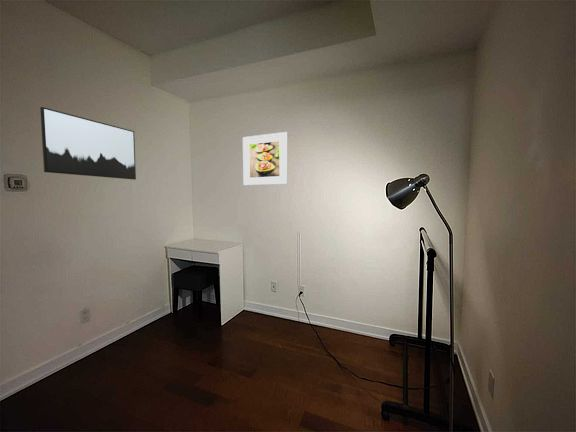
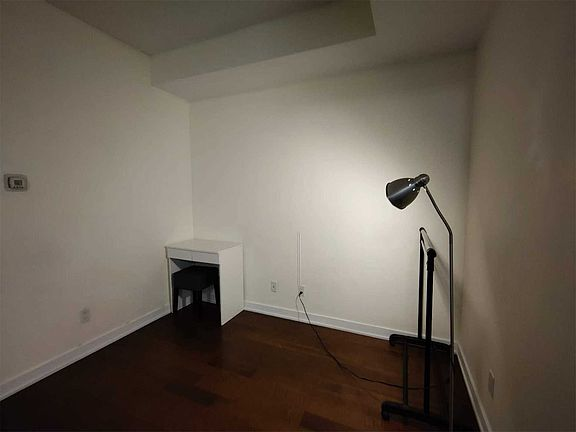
- wall art [39,106,137,181]
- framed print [242,131,288,187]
